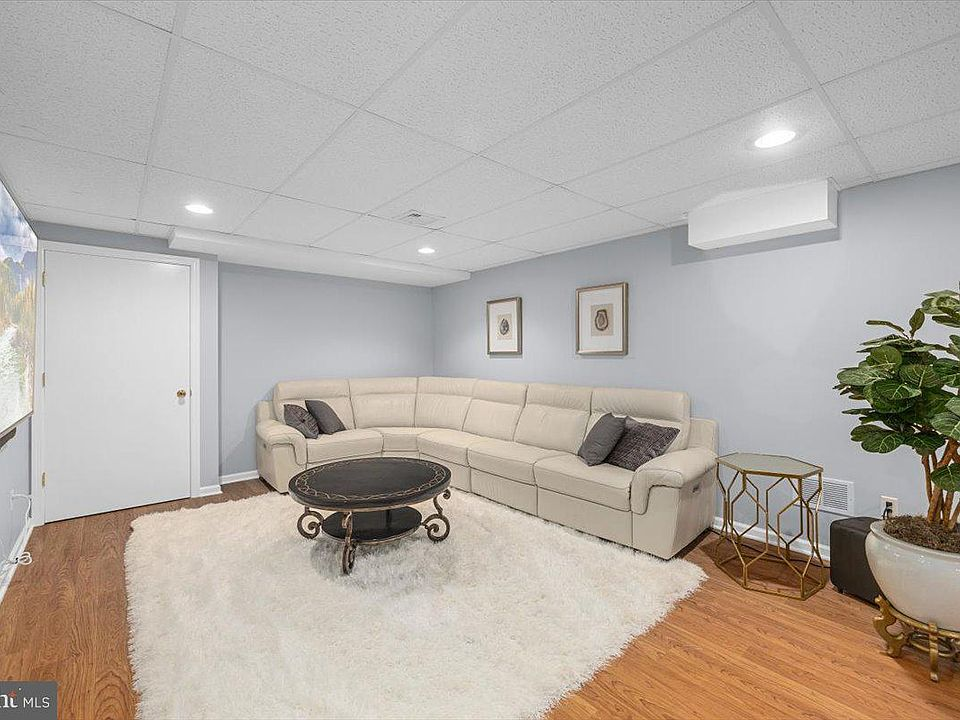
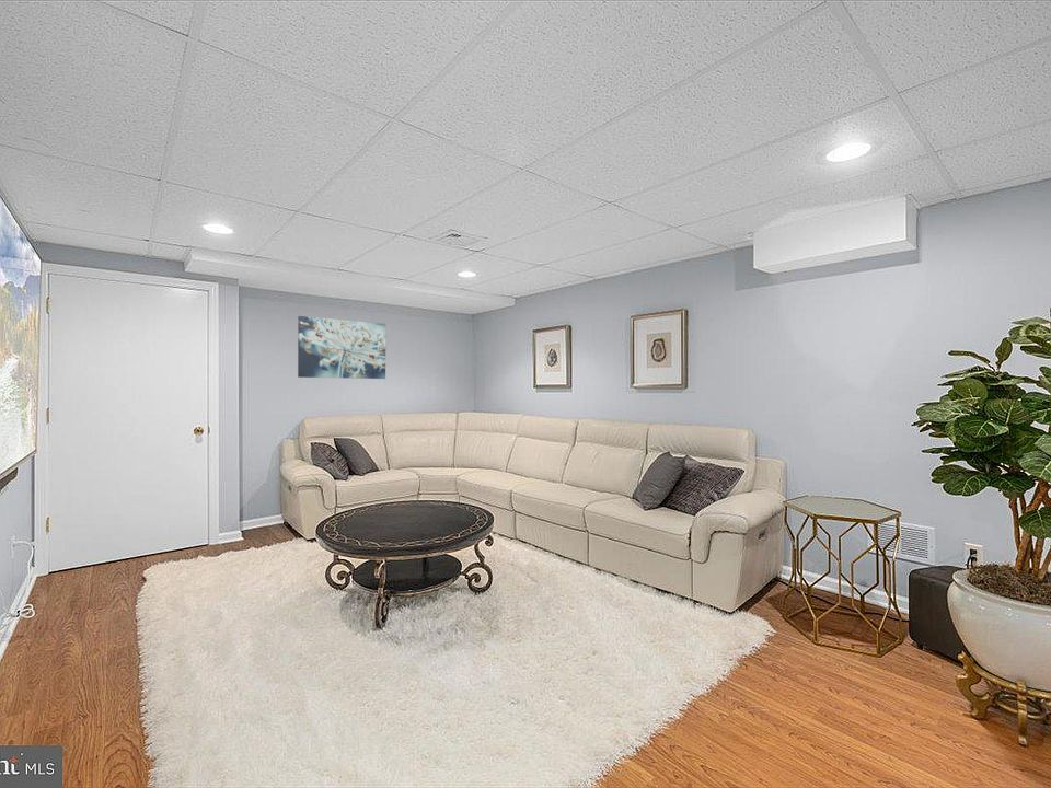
+ wall art [297,315,386,380]
